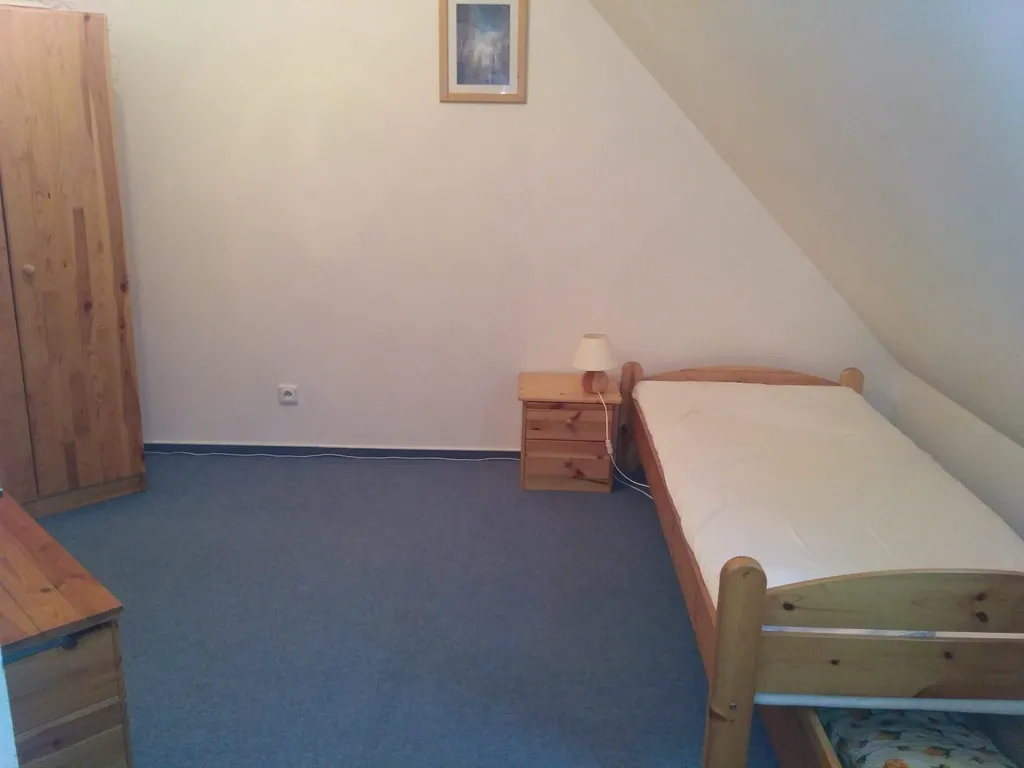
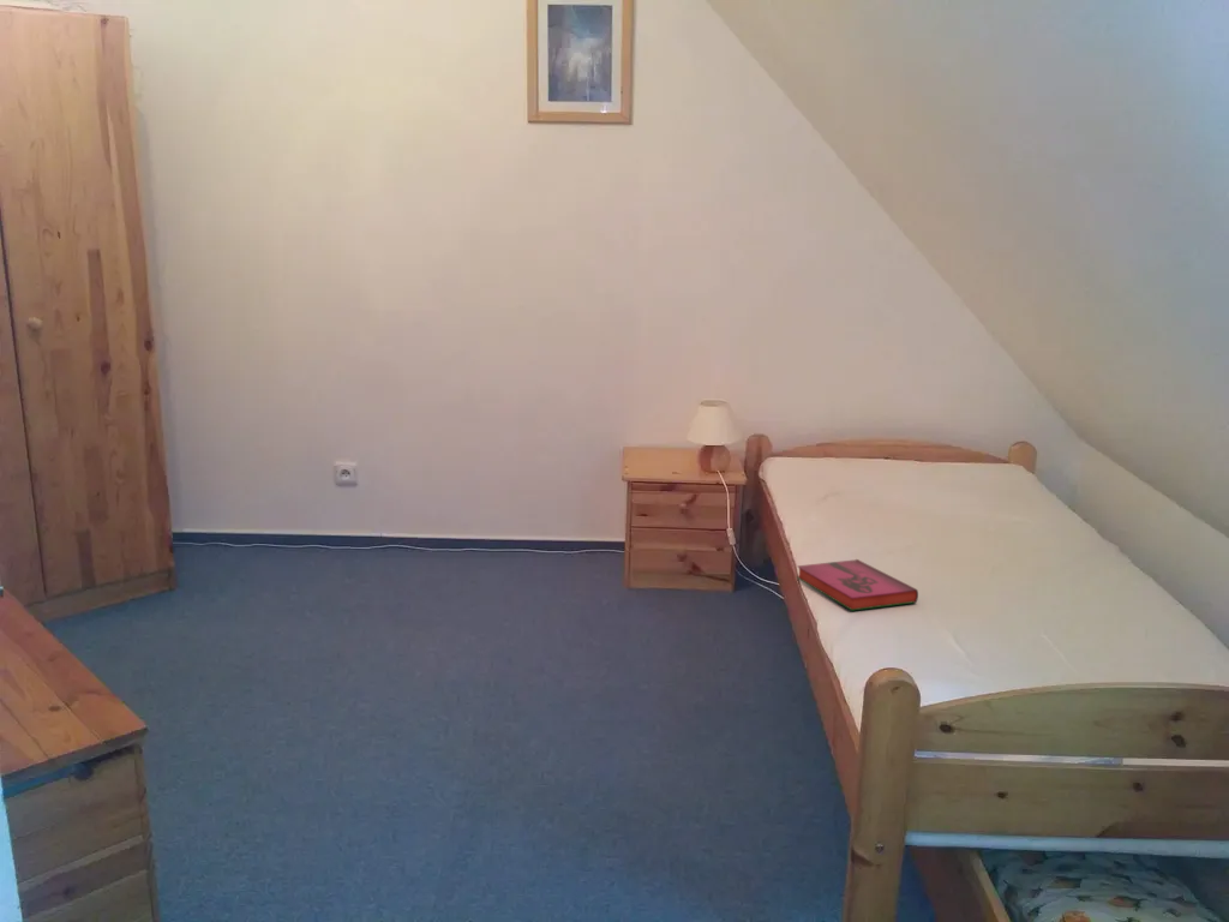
+ hardback book [796,558,919,612]
